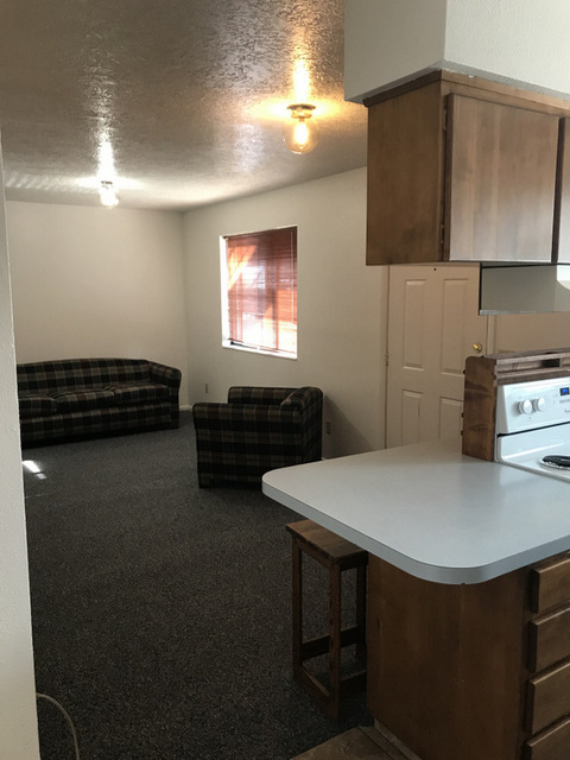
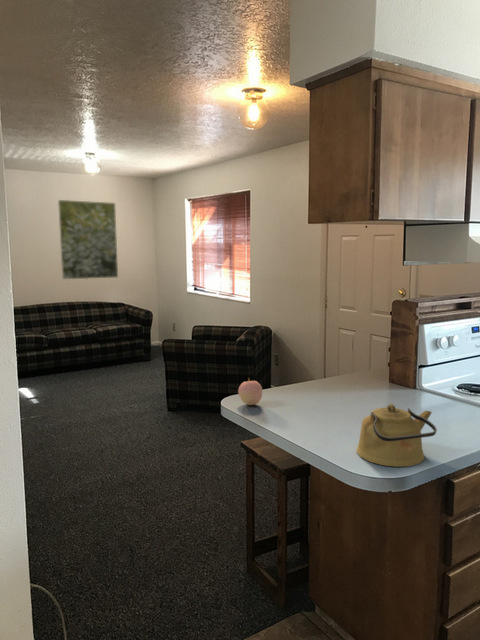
+ kettle [355,402,438,468]
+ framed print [57,199,119,280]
+ apple [237,376,263,406]
